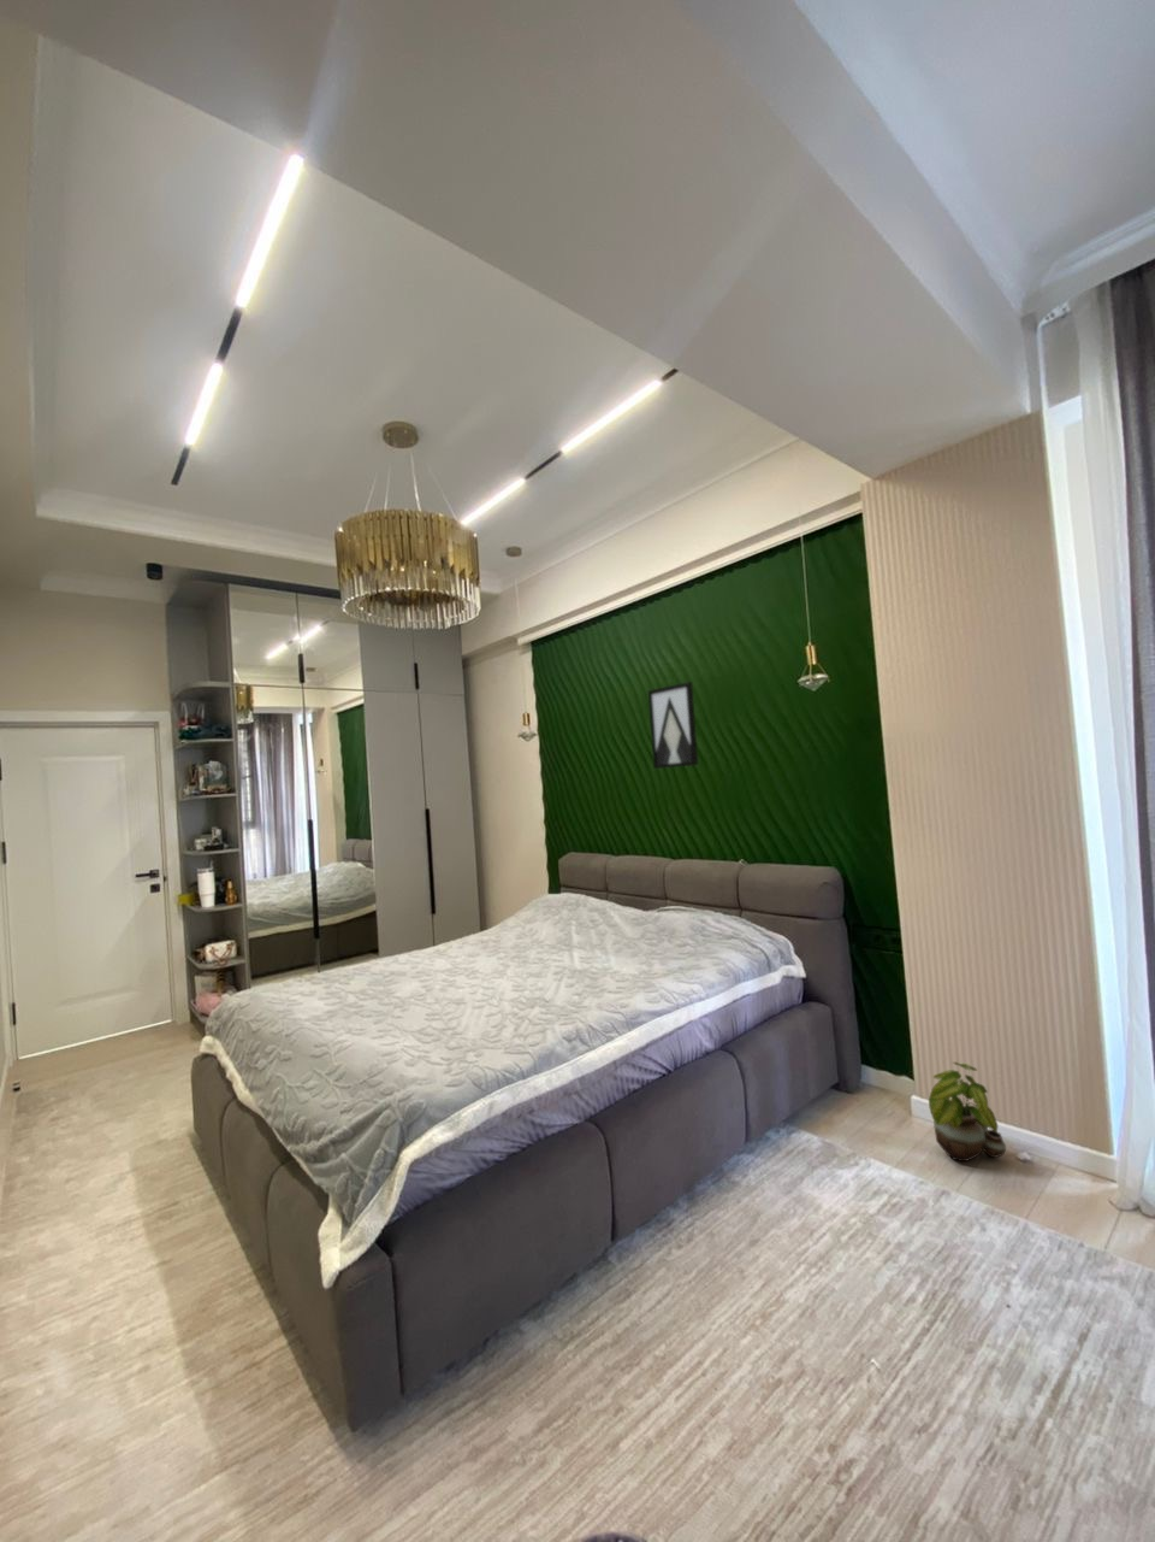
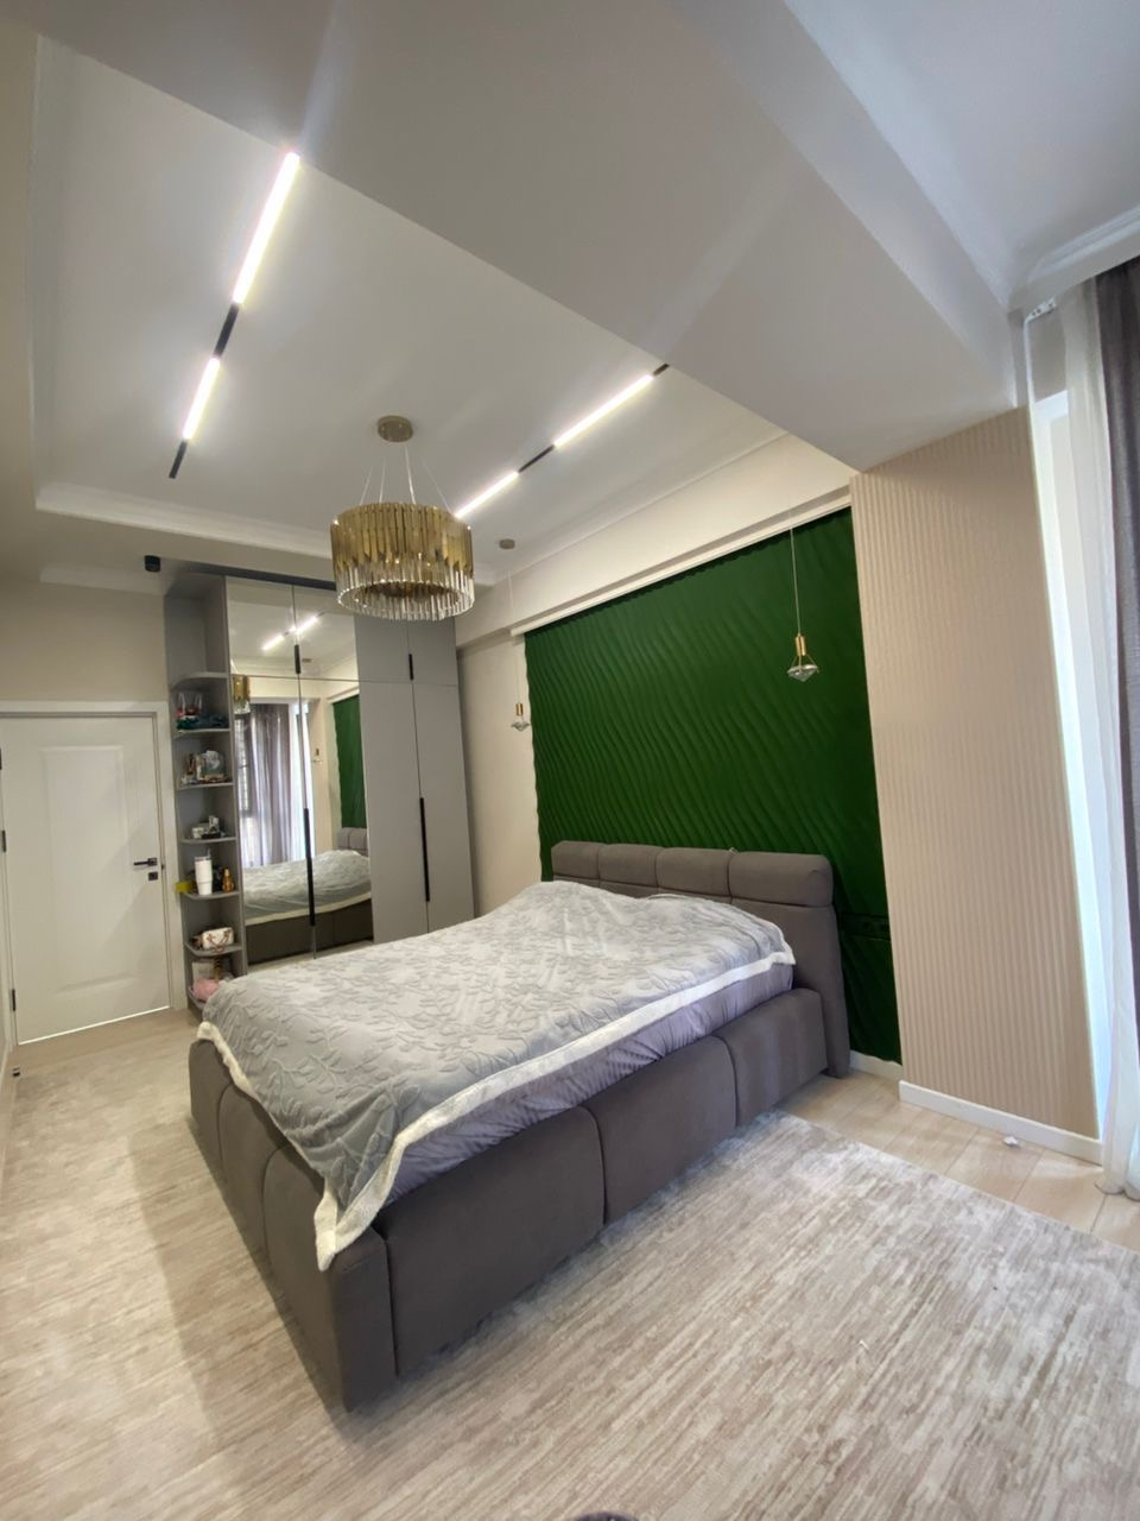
- potted plant [928,1061,1007,1162]
- wall art [648,681,699,770]
